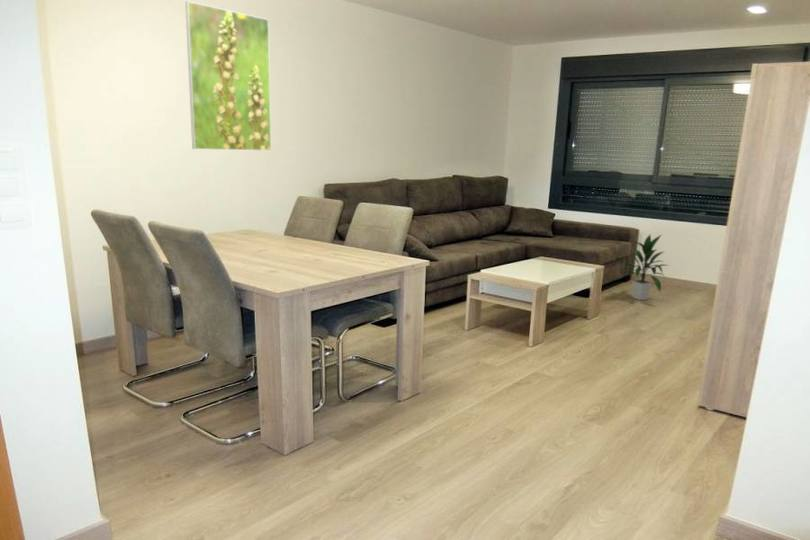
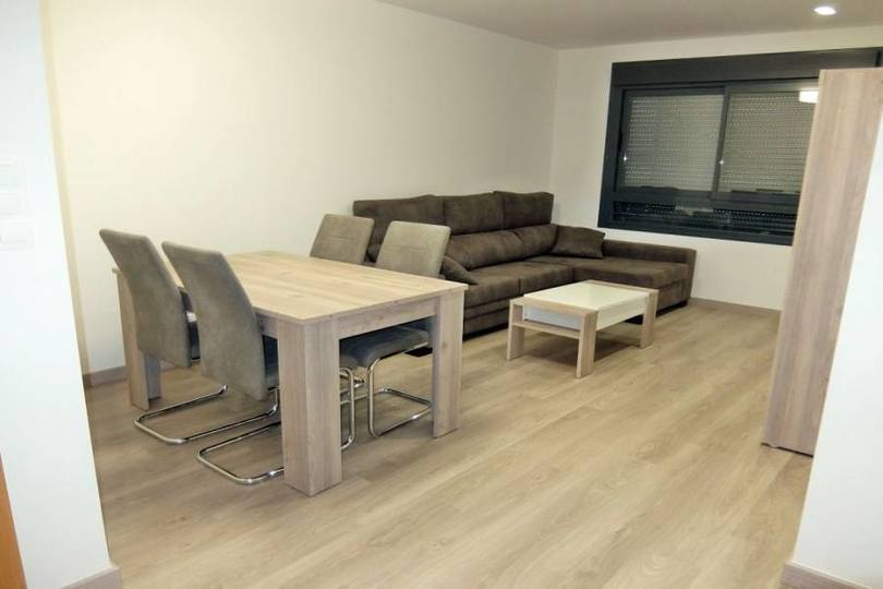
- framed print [184,0,272,152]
- indoor plant [614,233,672,301]
